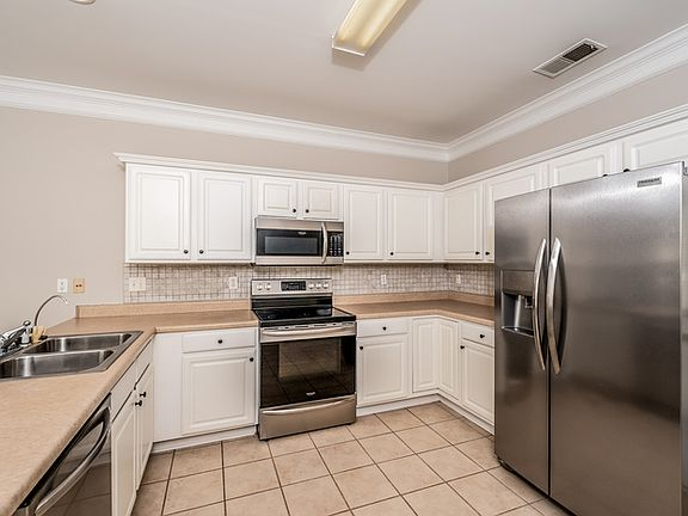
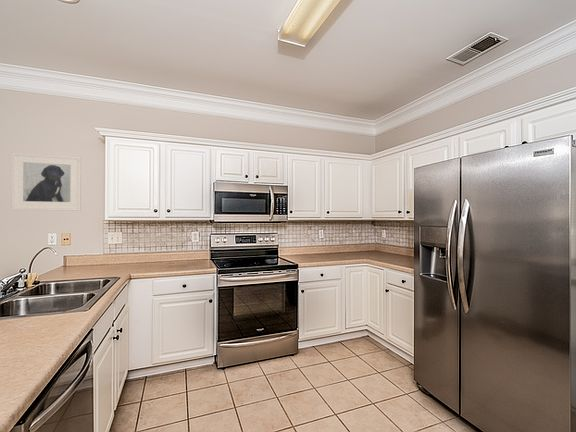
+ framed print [11,151,82,212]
